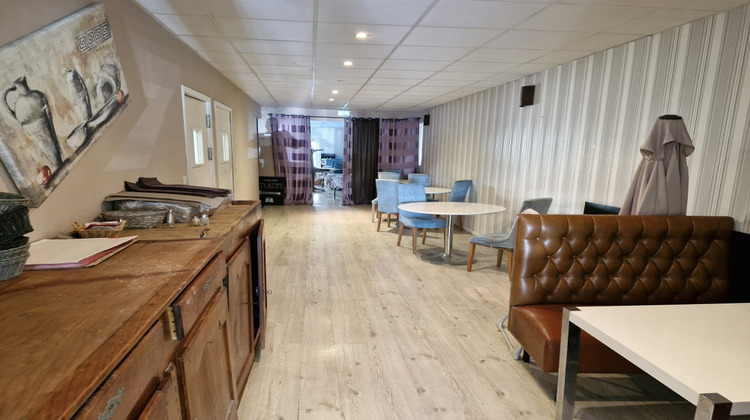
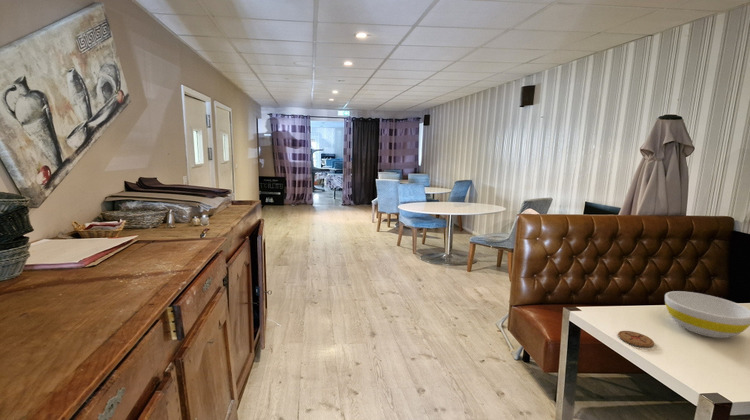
+ bowl [664,290,750,339]
+ coaster [617,330,655,348]
